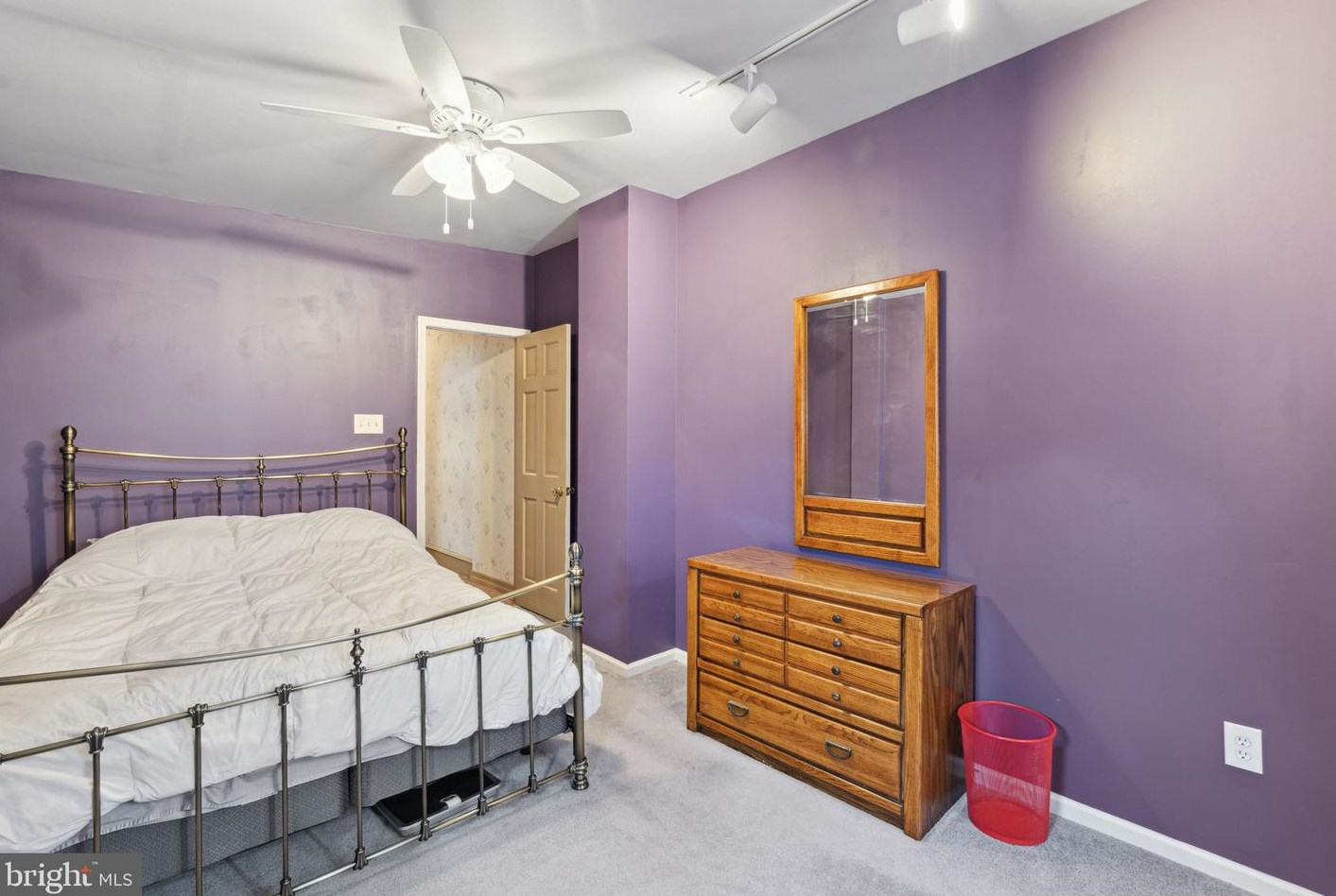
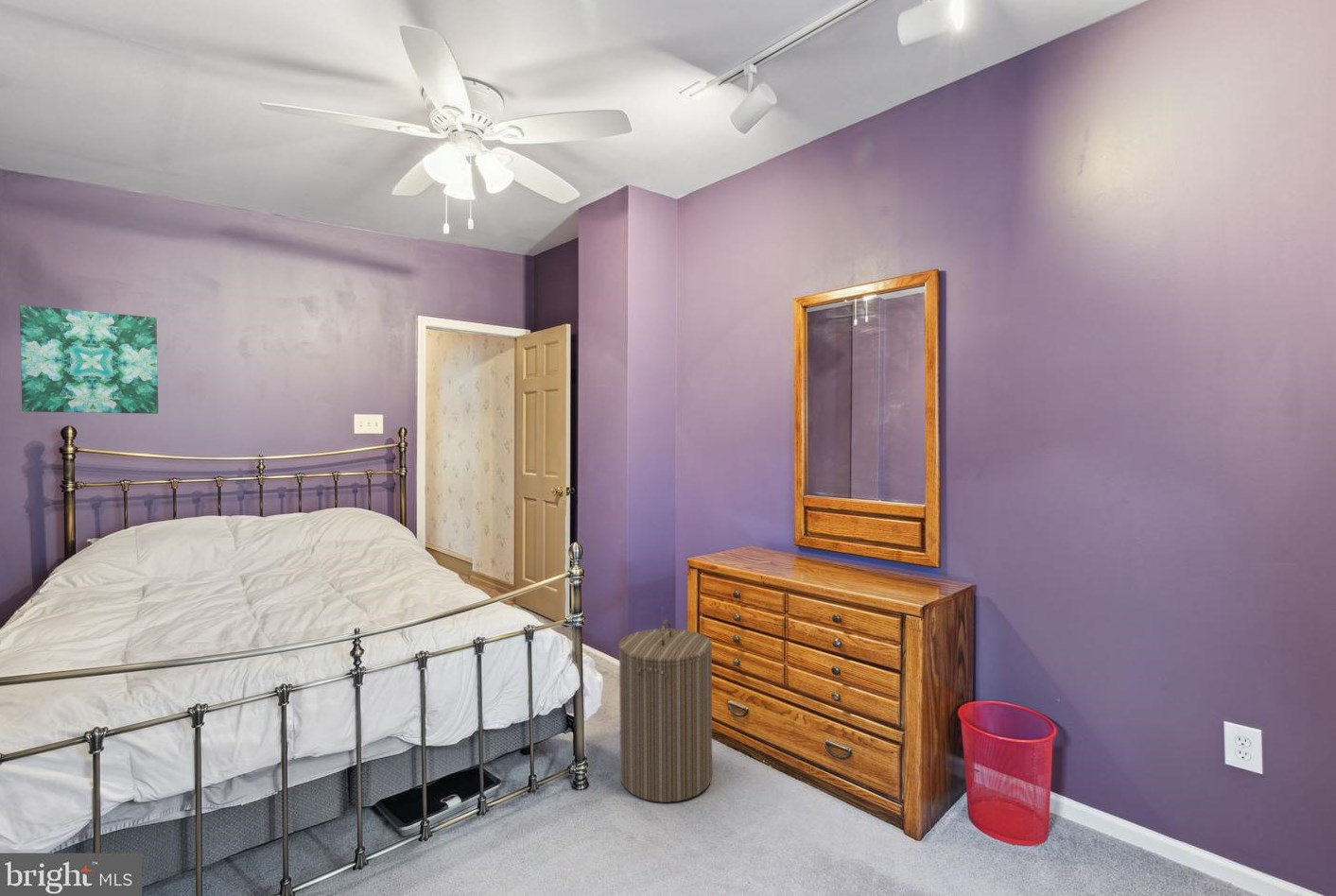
+ laundry hamper [617,619,713,803]
+ wall art [19,304,159,415]
